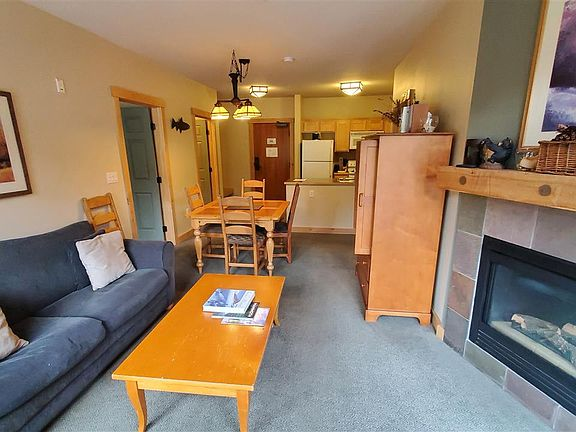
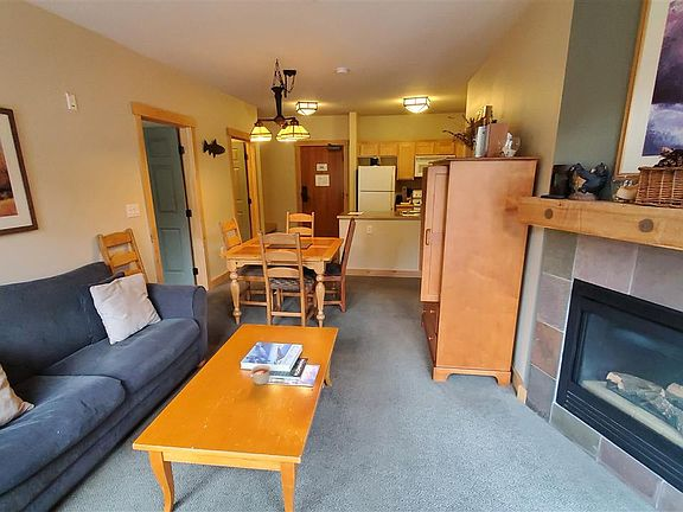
+ candle [250,364,272,386]
